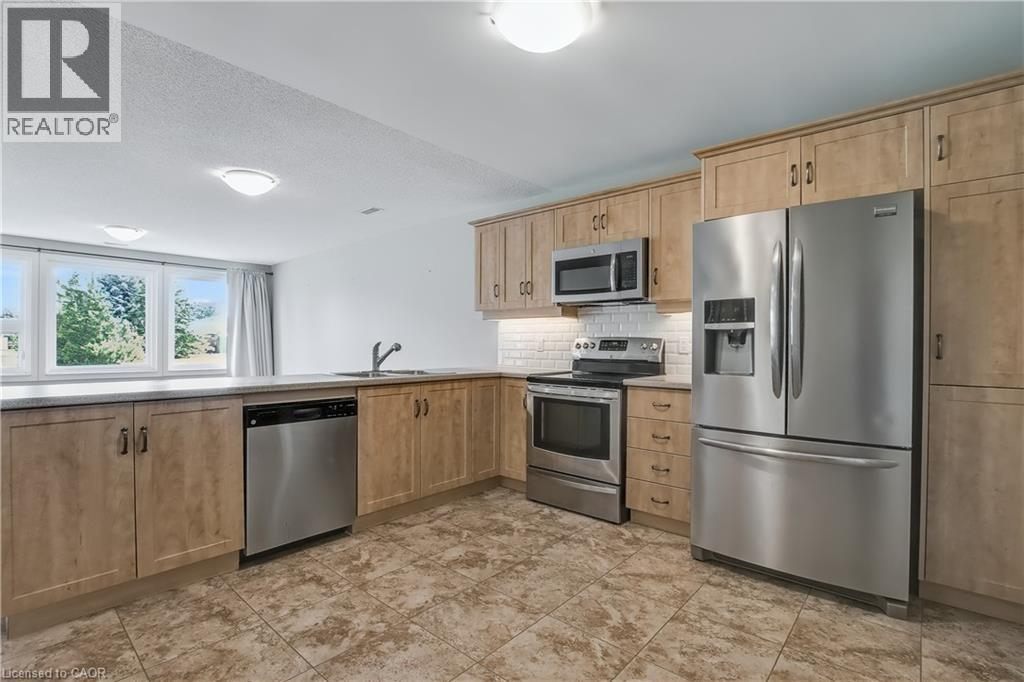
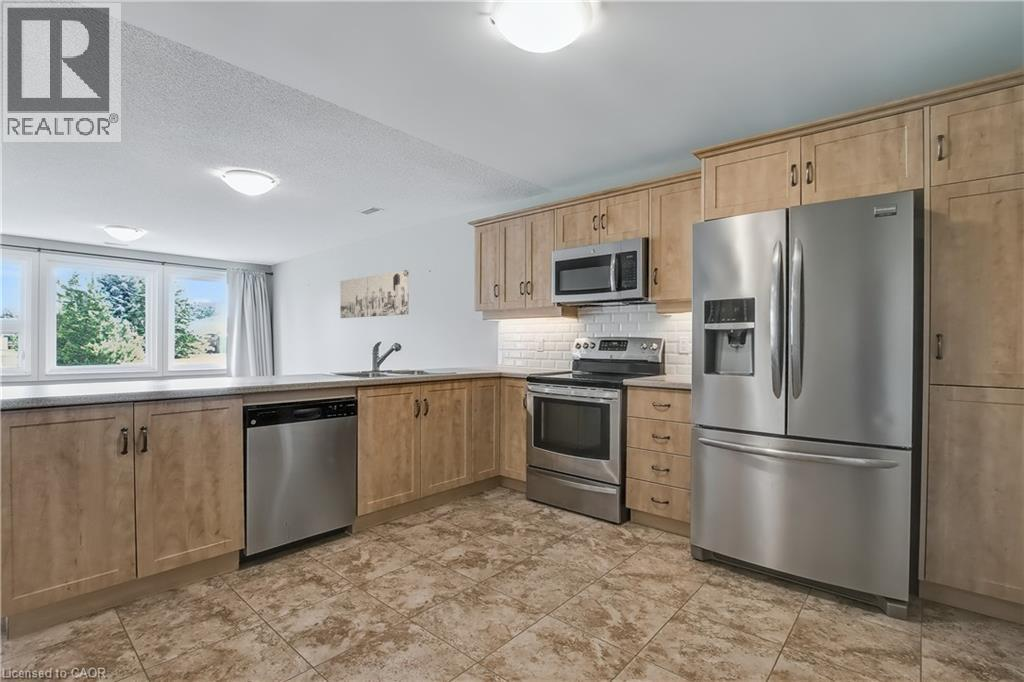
+ wall art [339,269,410,319]
